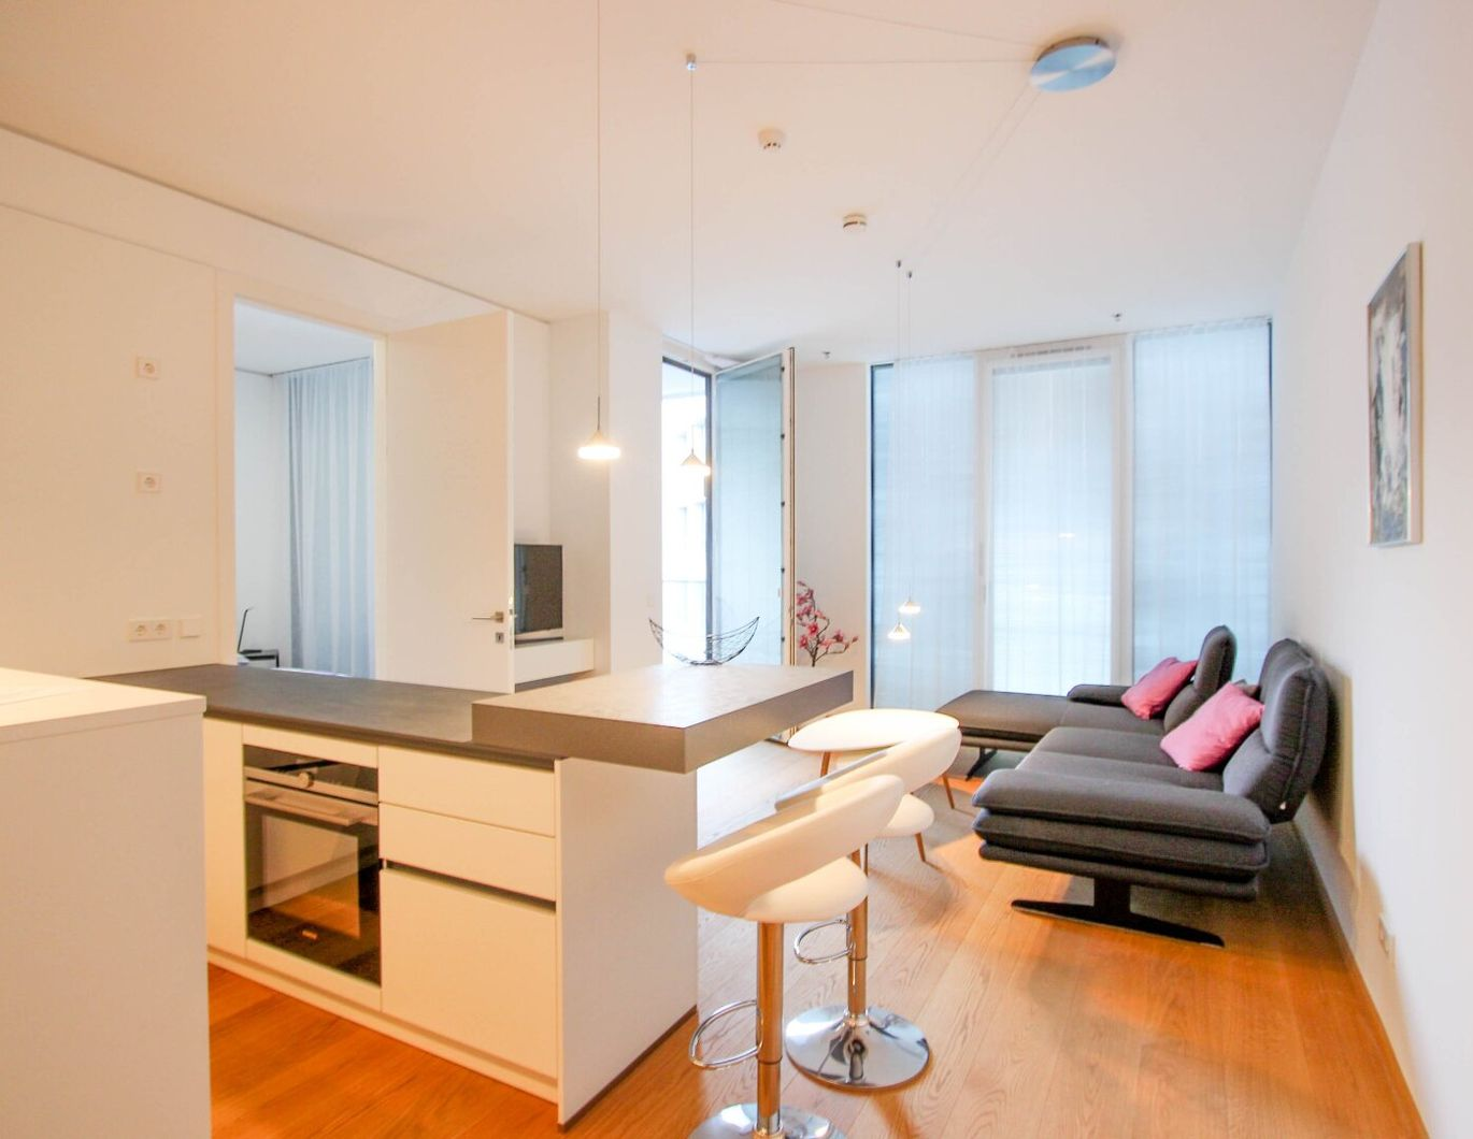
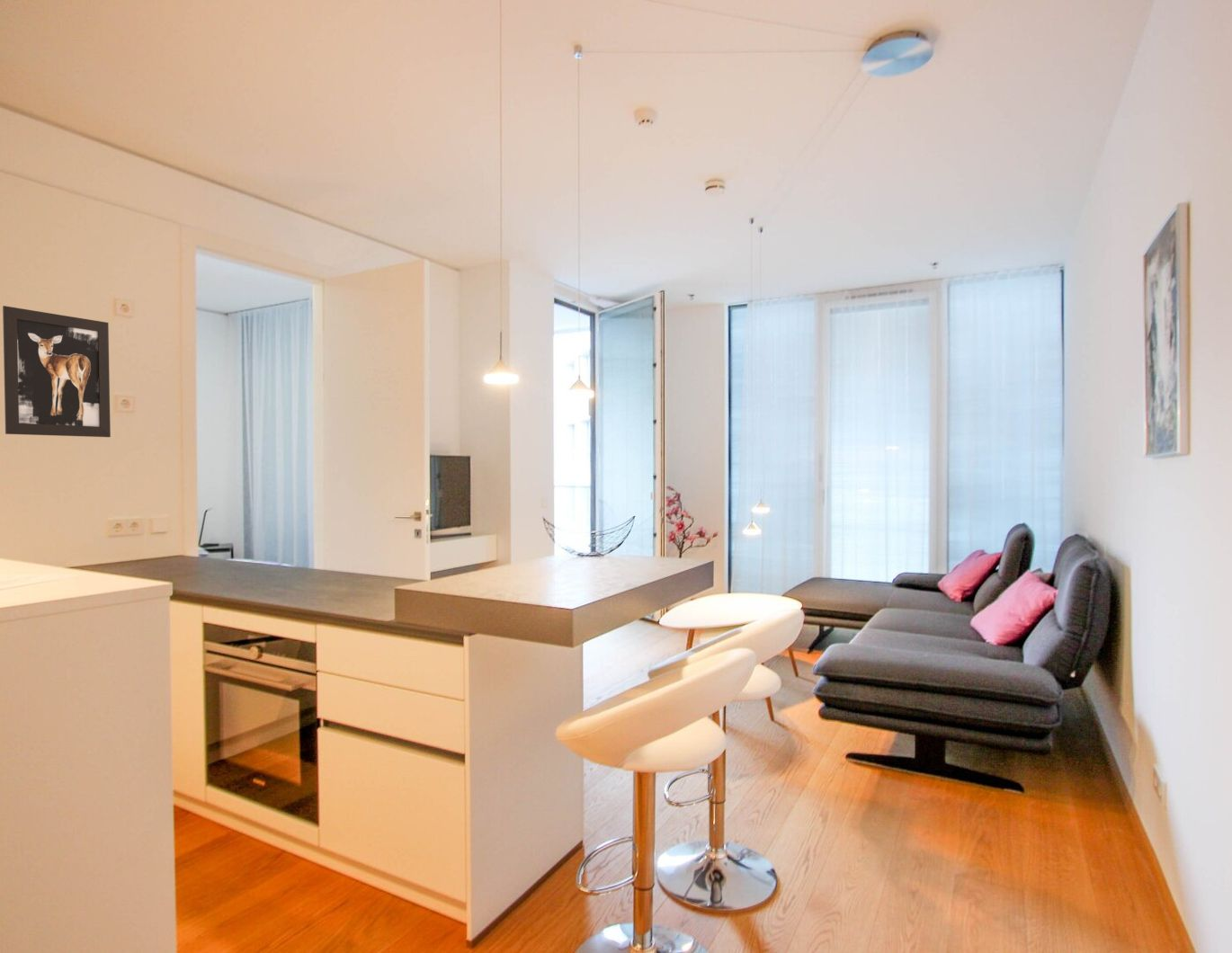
+ wall art [2,305,112,438]
